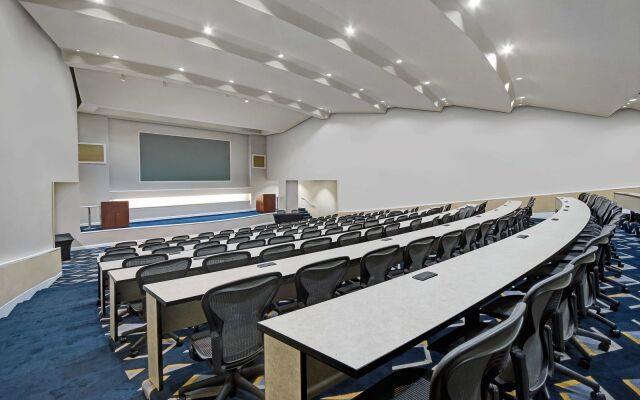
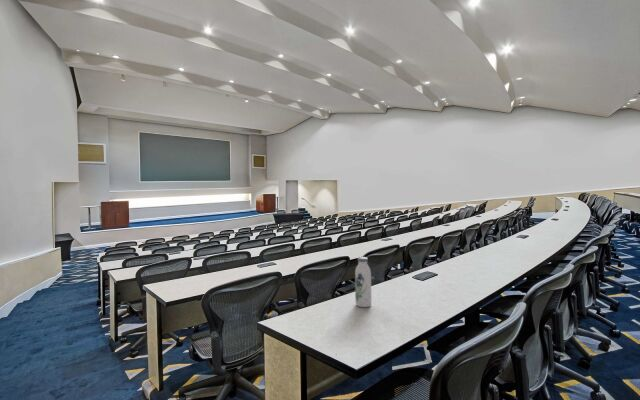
+ water bottle [354,256,372,308]
